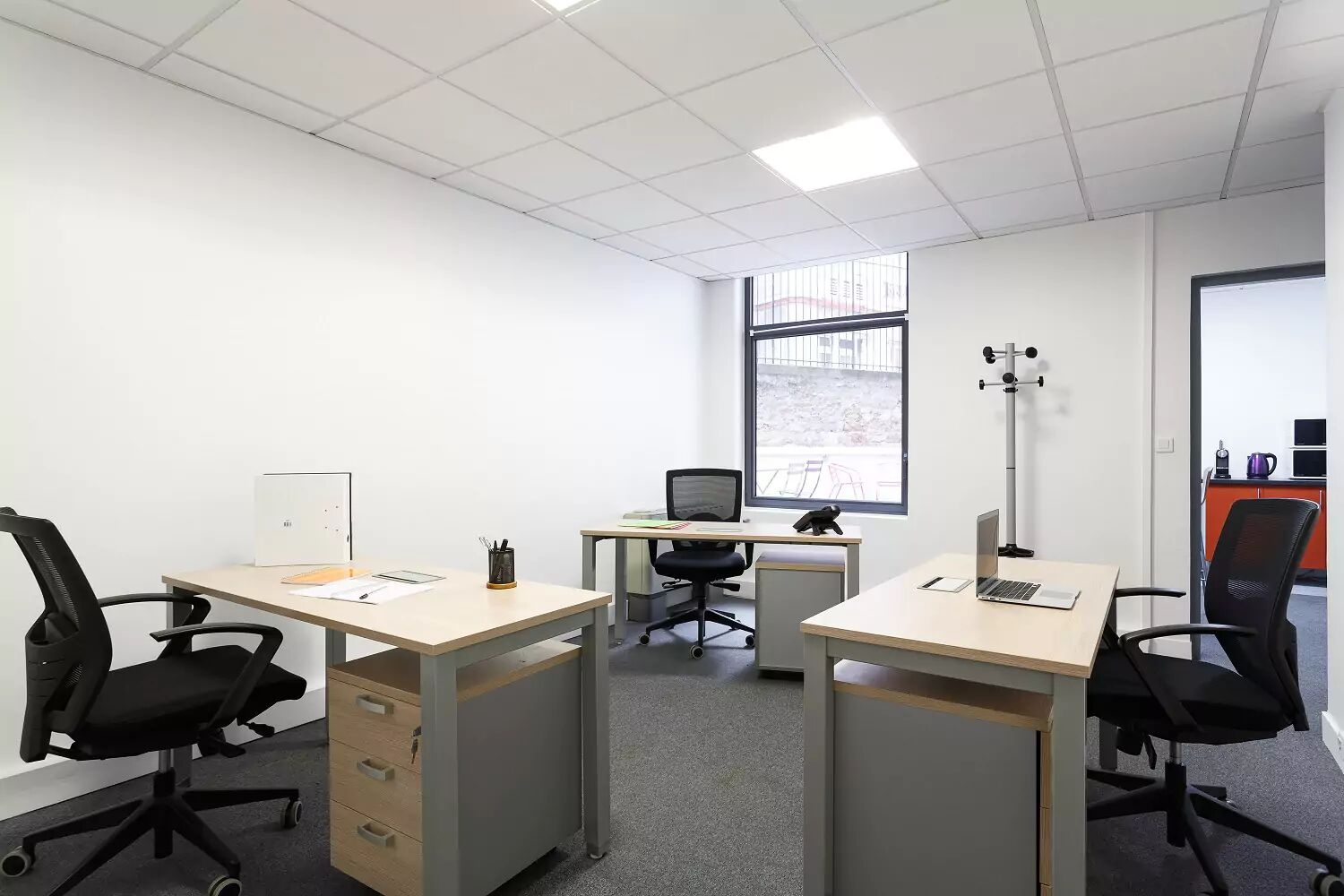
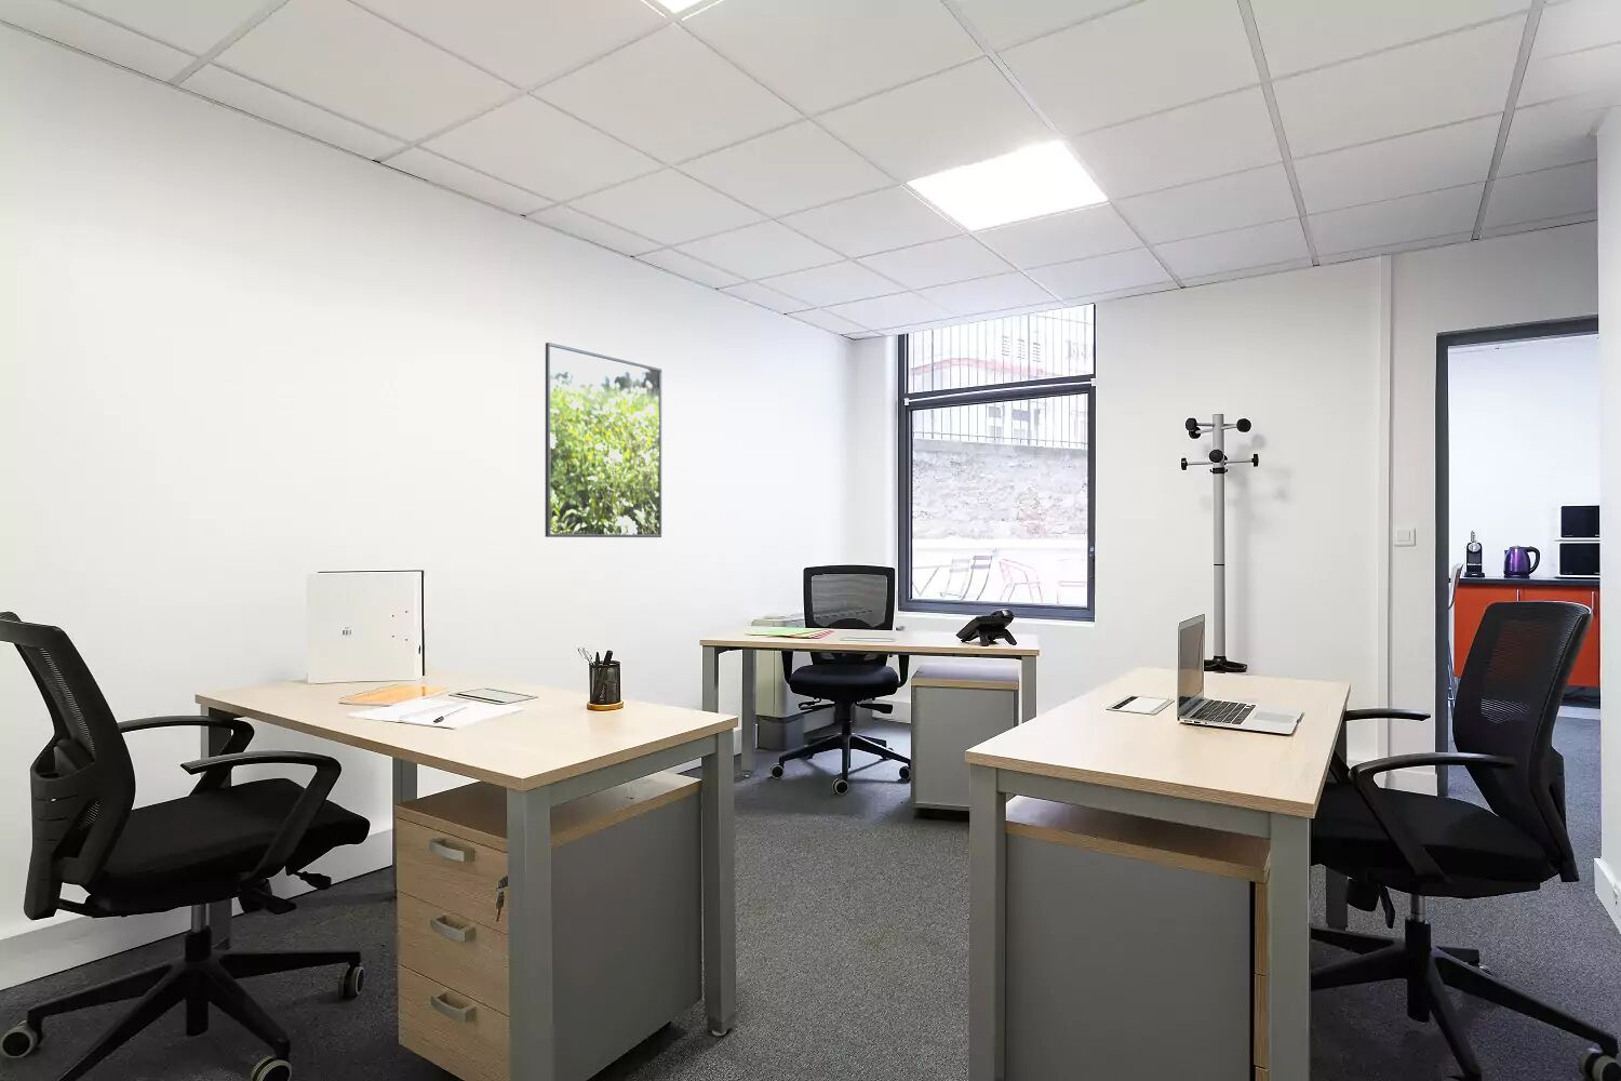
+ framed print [545,341,662,538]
